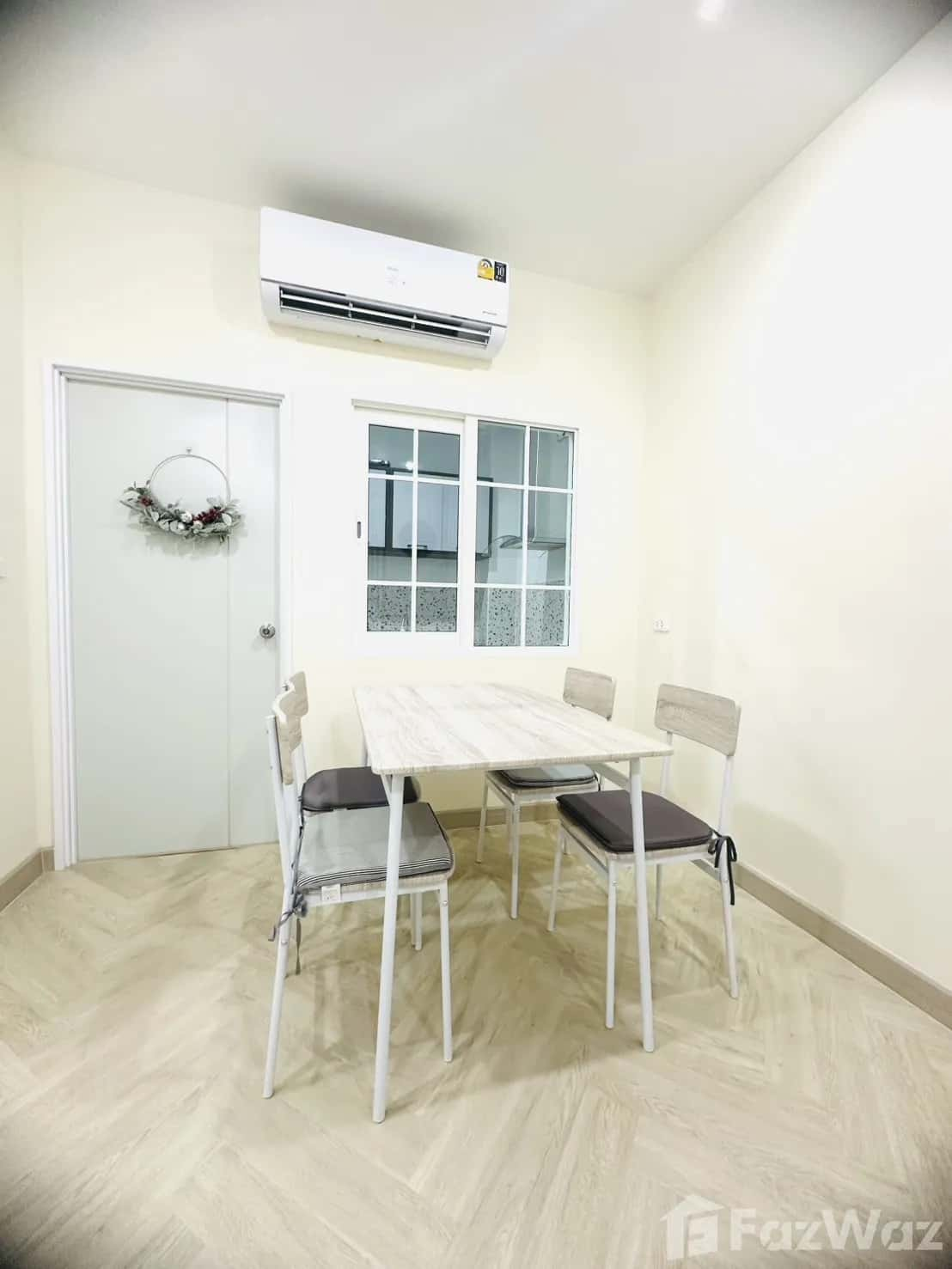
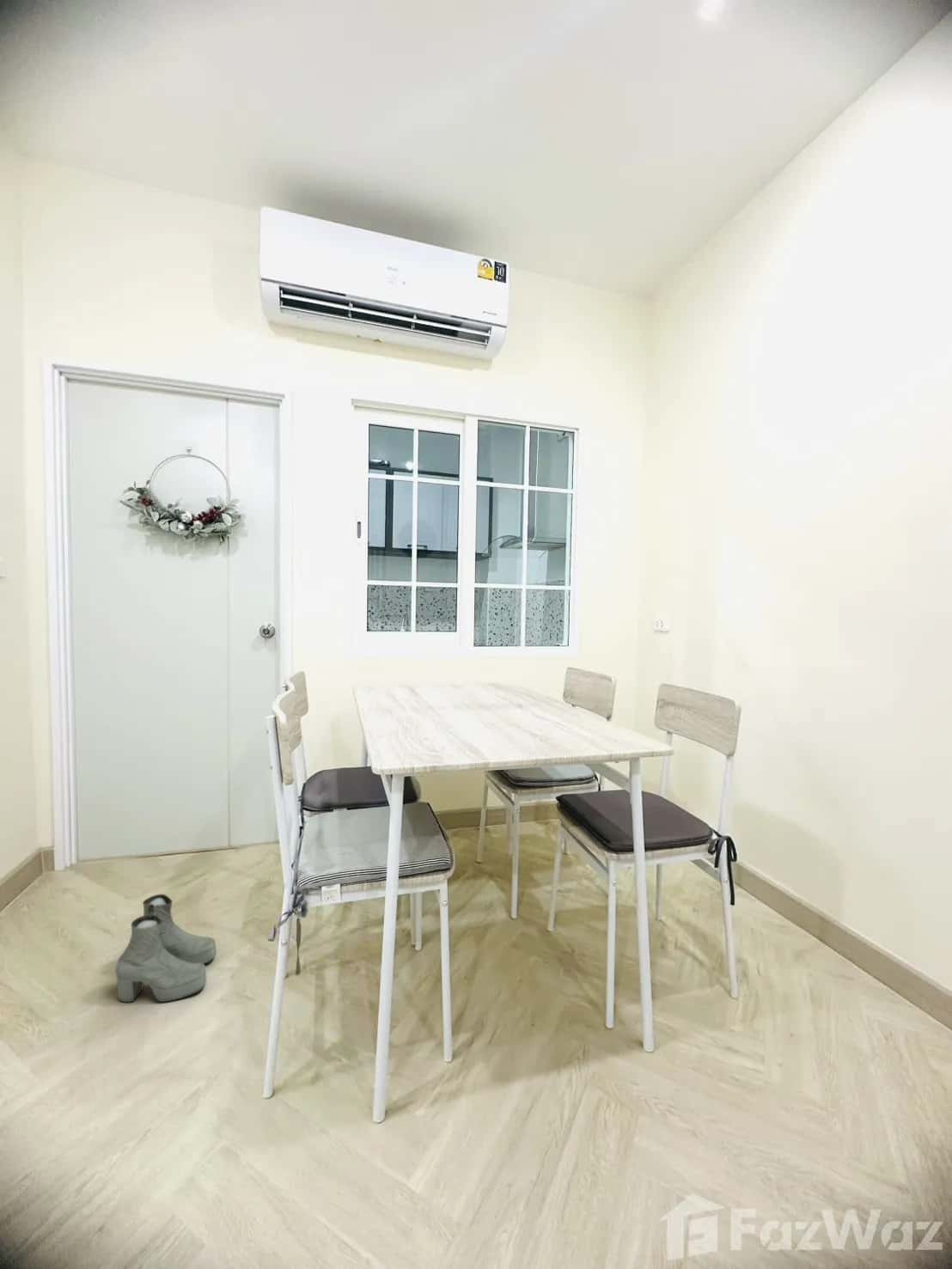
+ boots [114,894,217,1004]
